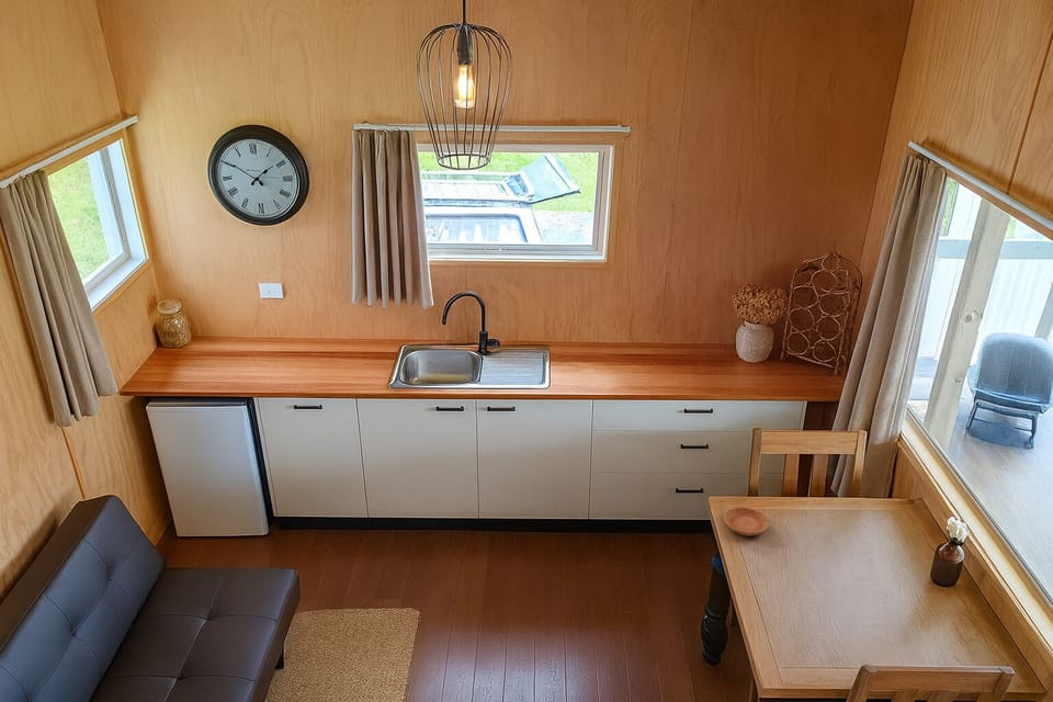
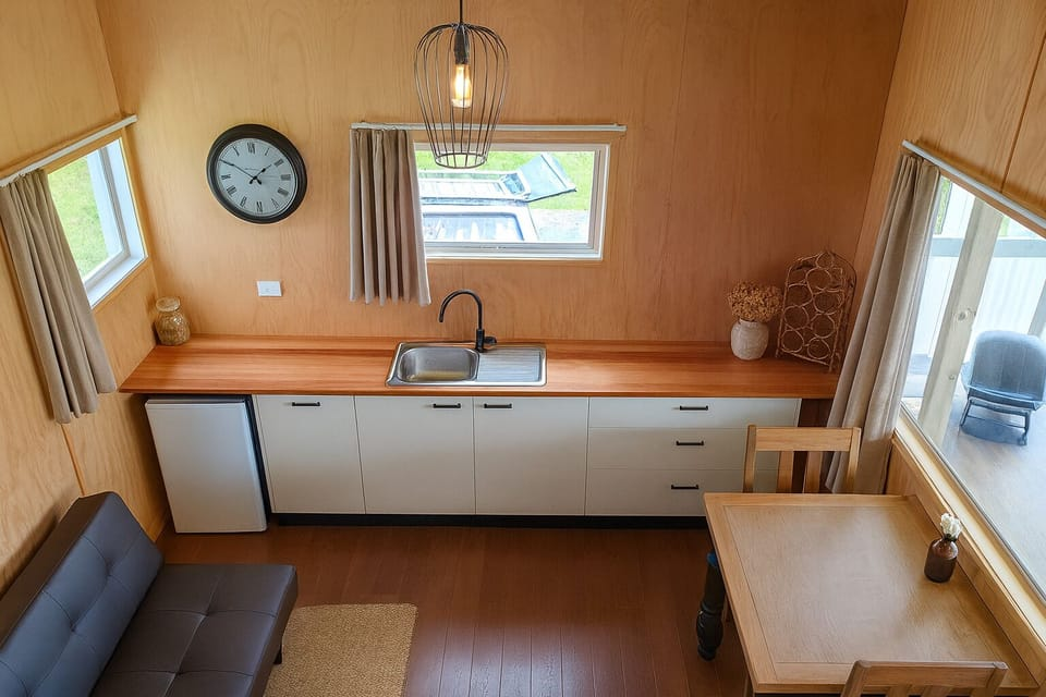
- saucer [723,506,770,536]
